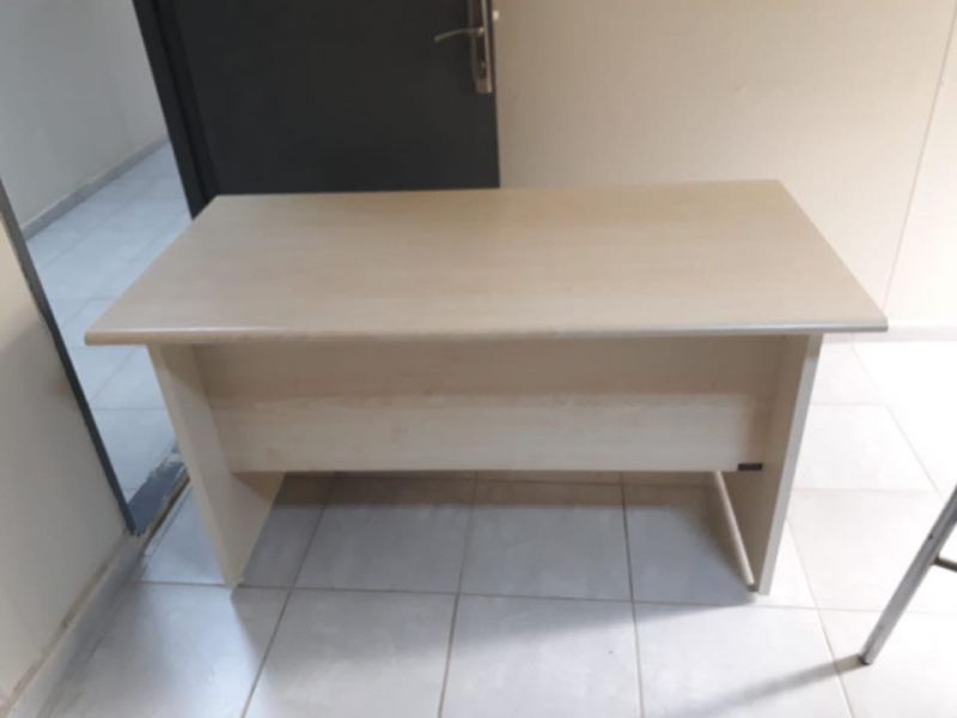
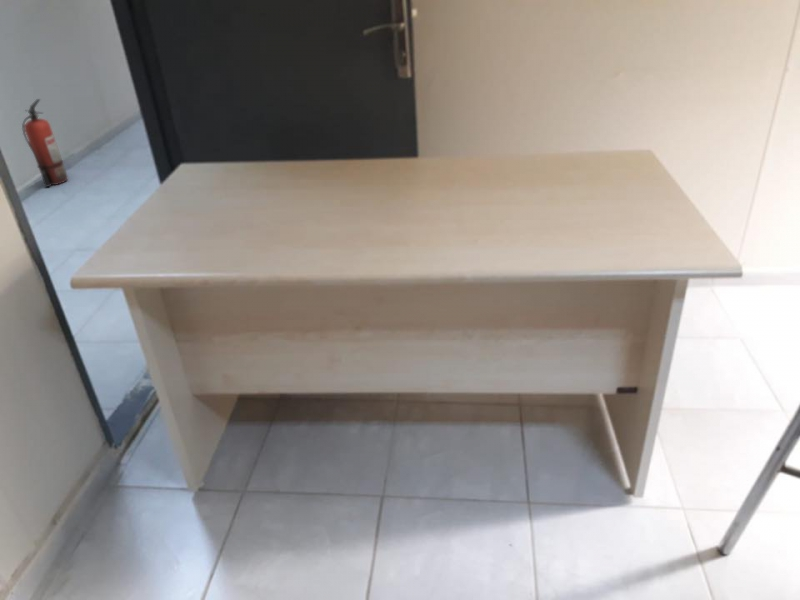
+ fire extinguisher [21,98,69,188]
